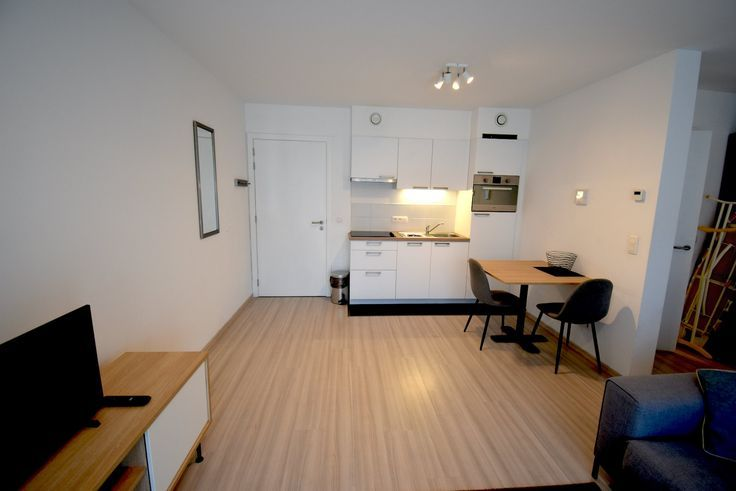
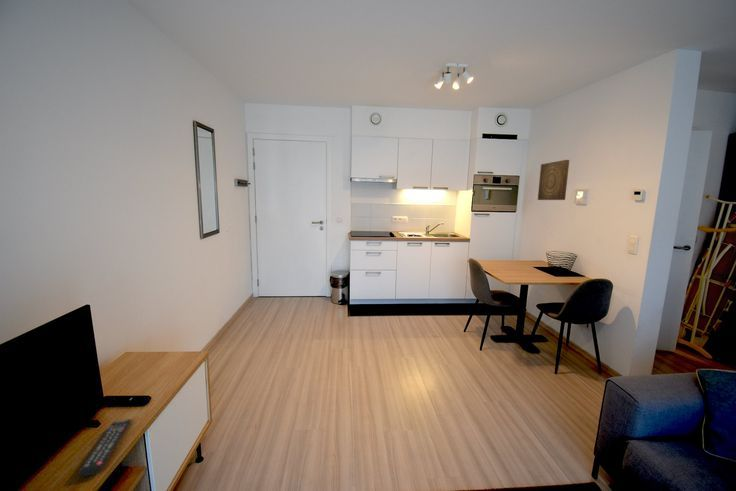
+ remote control [78,418,132,477]
+ wall art [537,159,570,201]
